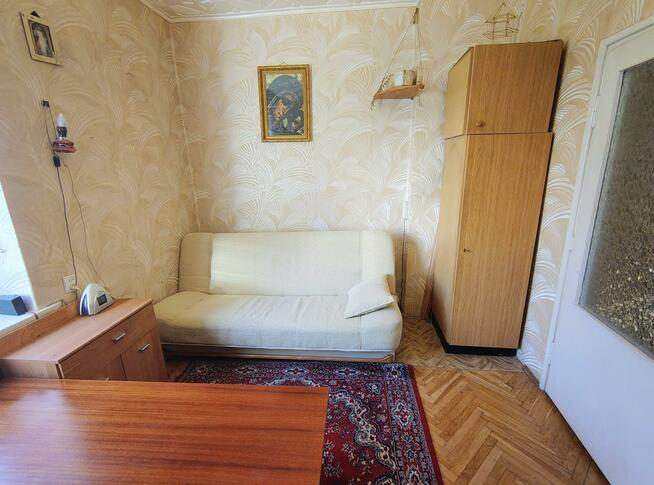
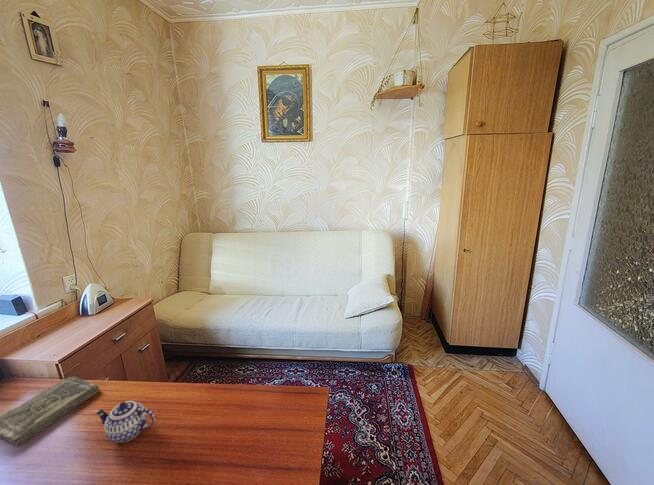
+ teapot [94,400,156,443]
+ book [0,375,100,447]
